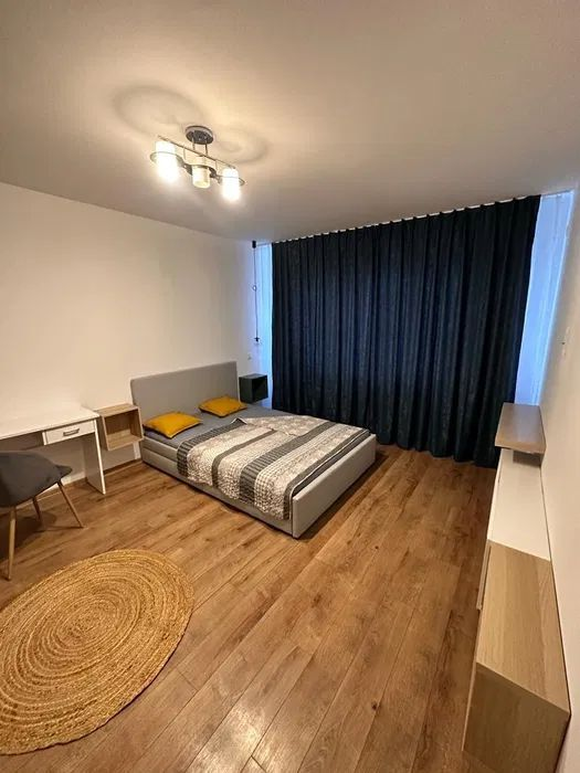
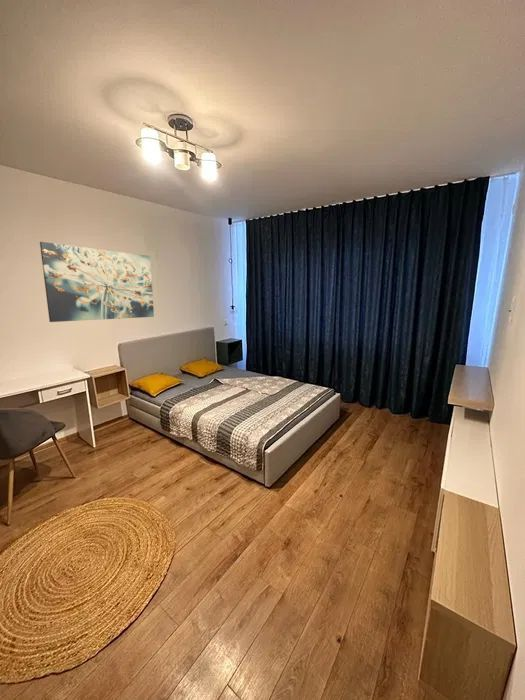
+ wall art [39,241,155,323]
